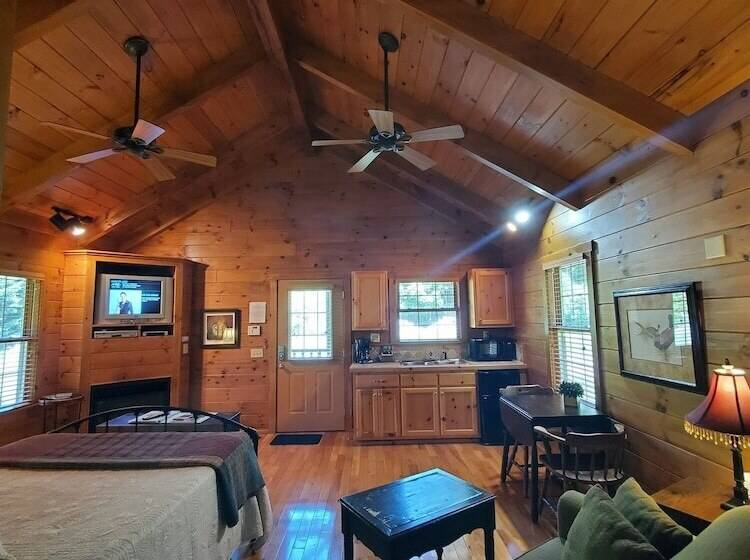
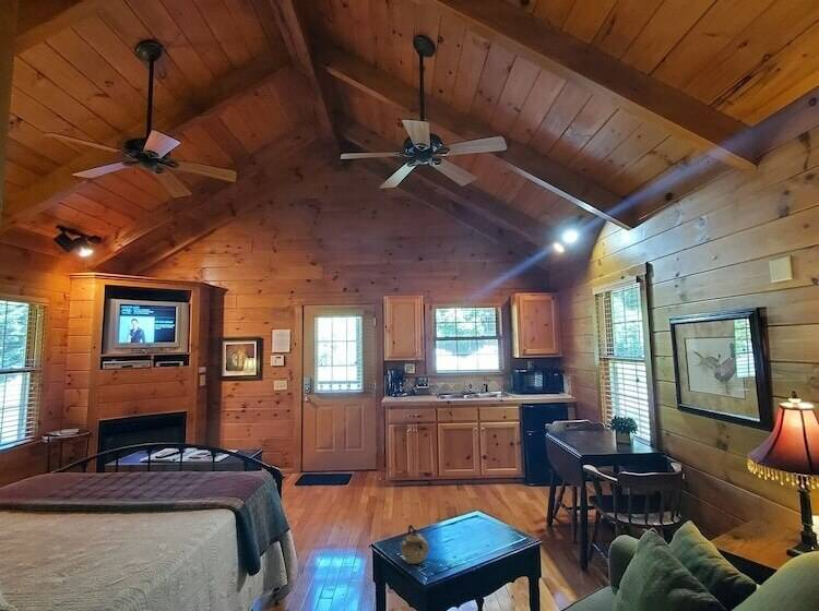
+ teapot [400,524,429,565]
